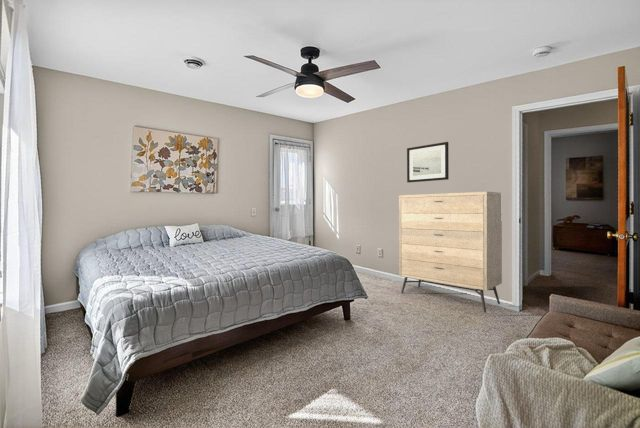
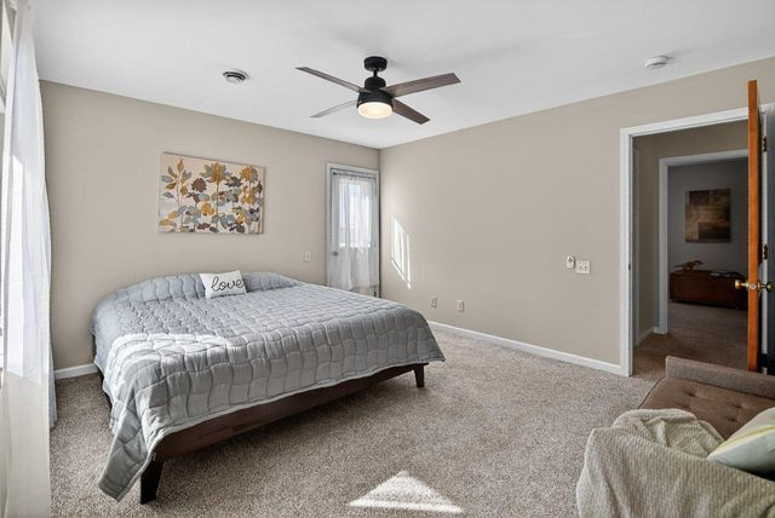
- dresser [398,191,503,314]
- wall art [406,141,450,183]
